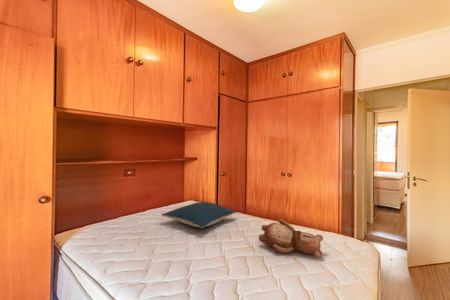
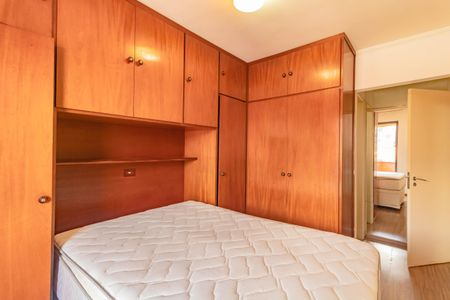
- pillow [160,201,239,229]
- teddy bear [258,218,324,258]
